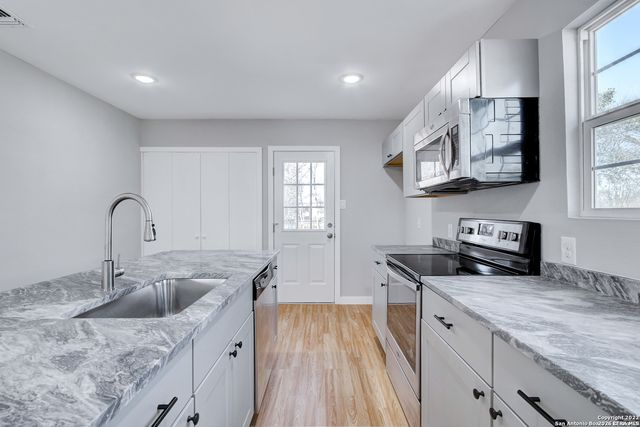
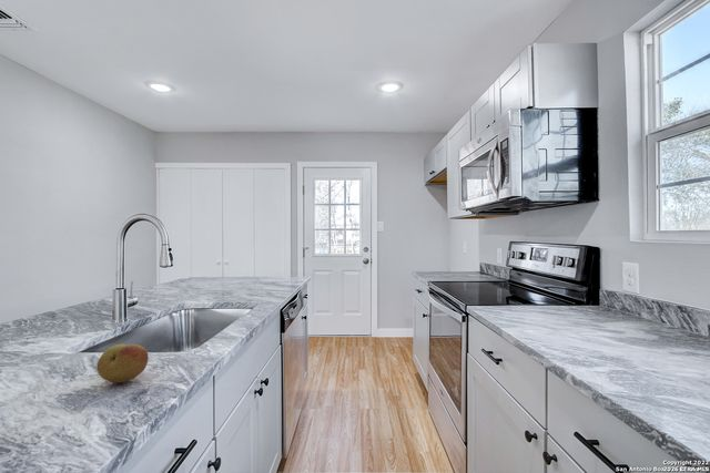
+ fruit [97,343,150,383]
